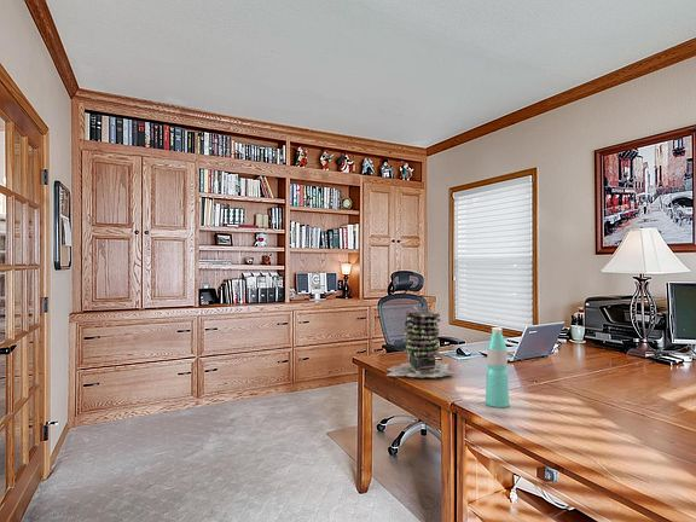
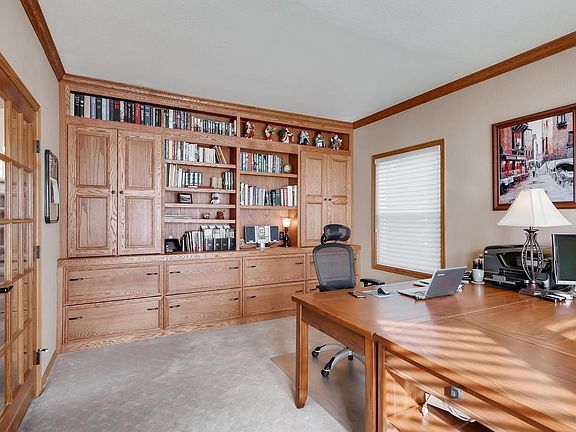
- water bottle [485,326,510,408]
- succulent plant [385,306,457,379]
